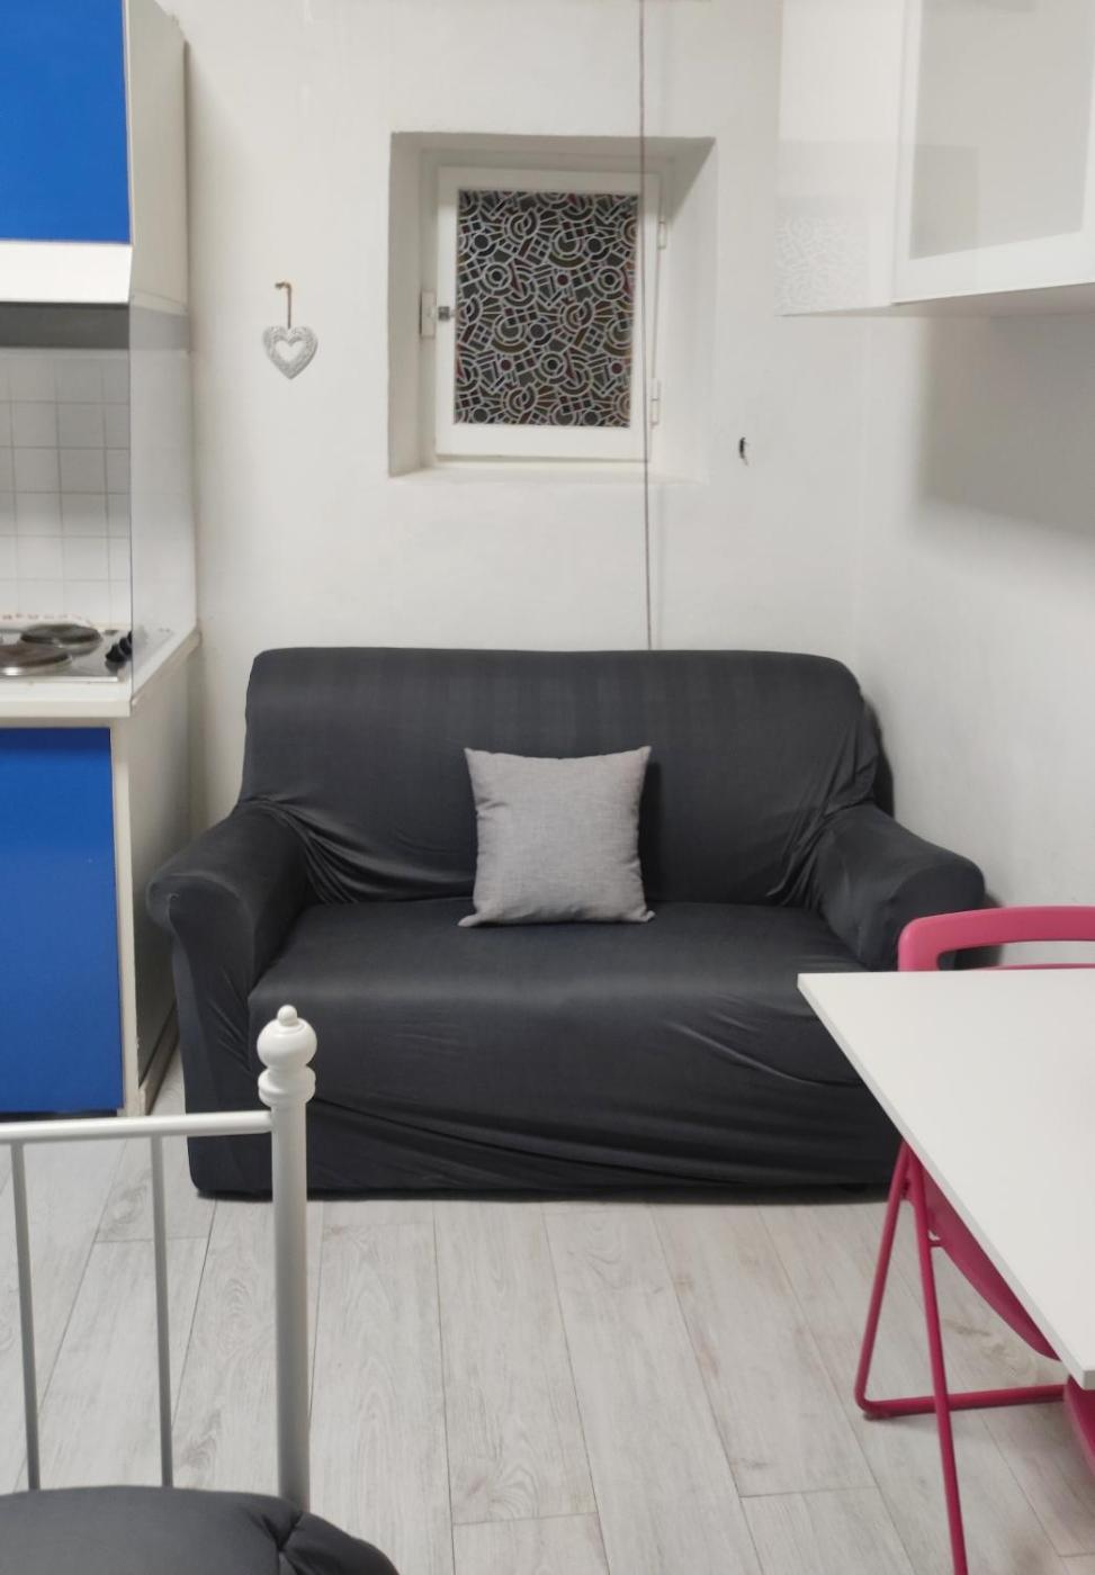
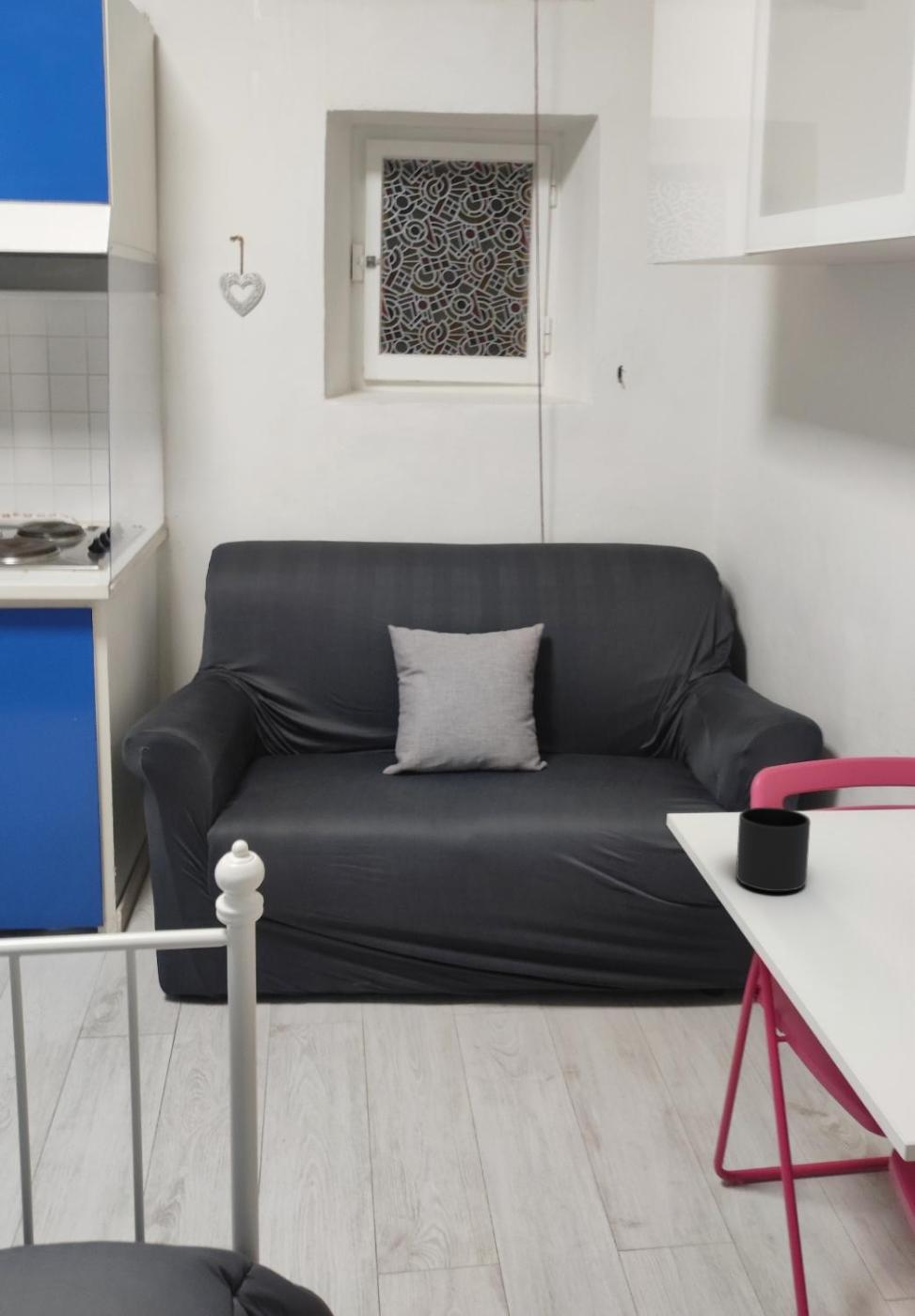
+ mug [735,807,812,892]
